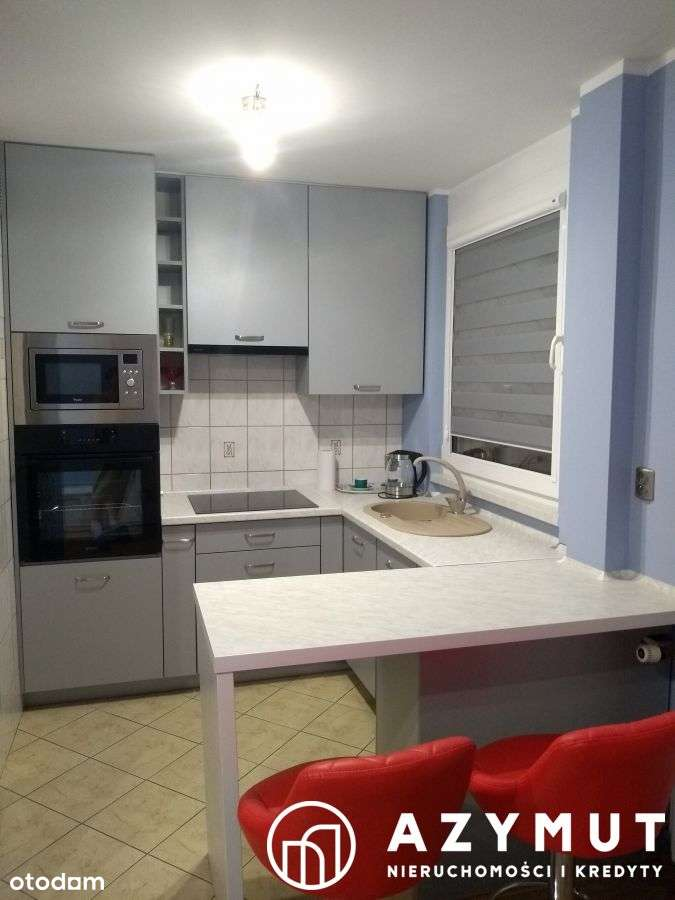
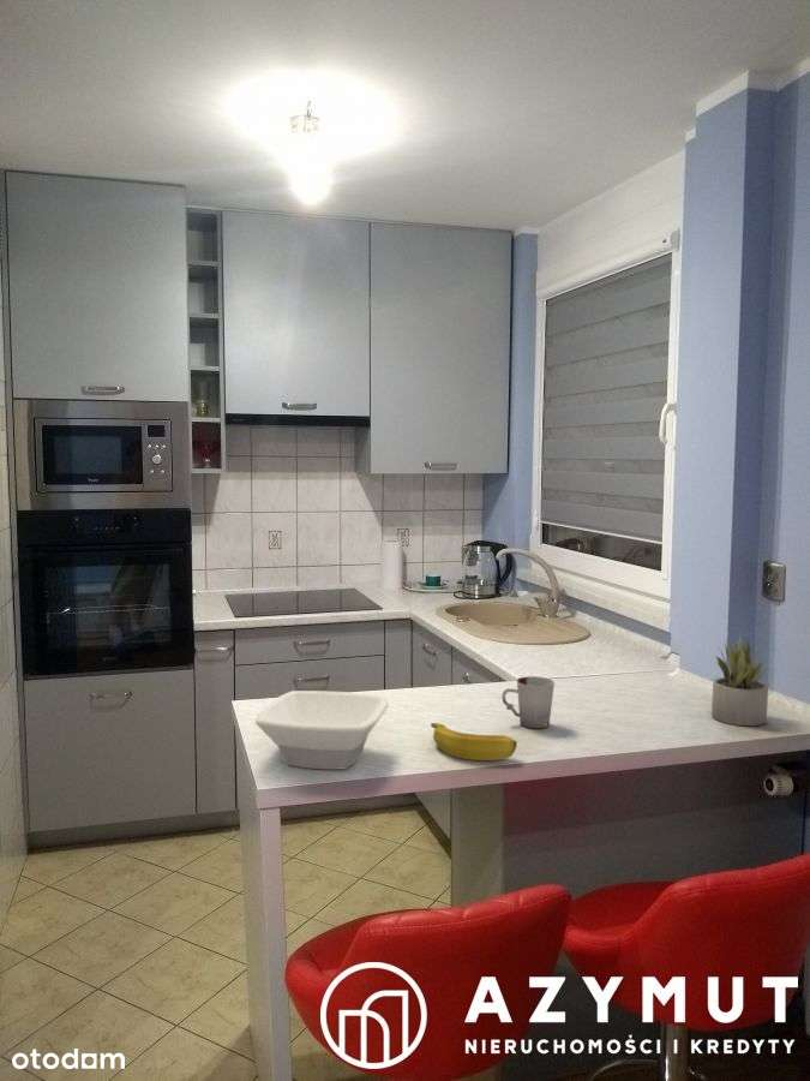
+ succulent plant [710,635,772,727]
+ banana [430,722,518,762]
+ bowl [254,689,390,771]
+ cup [500,675,556,729]
